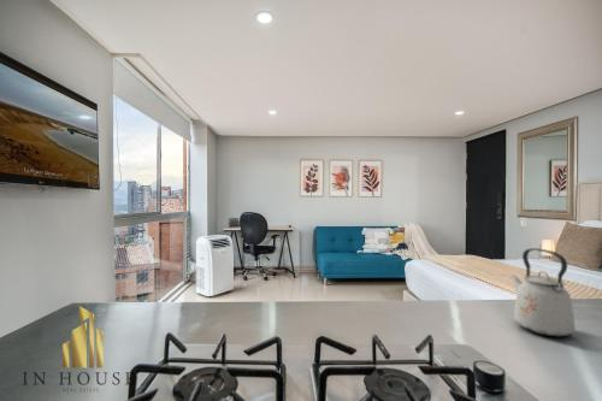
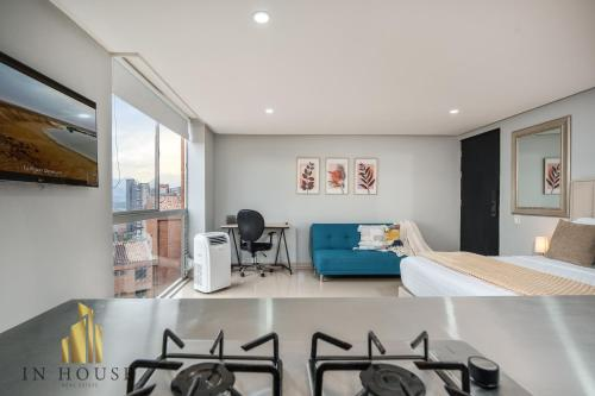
- kettle [509,247,577,338]
